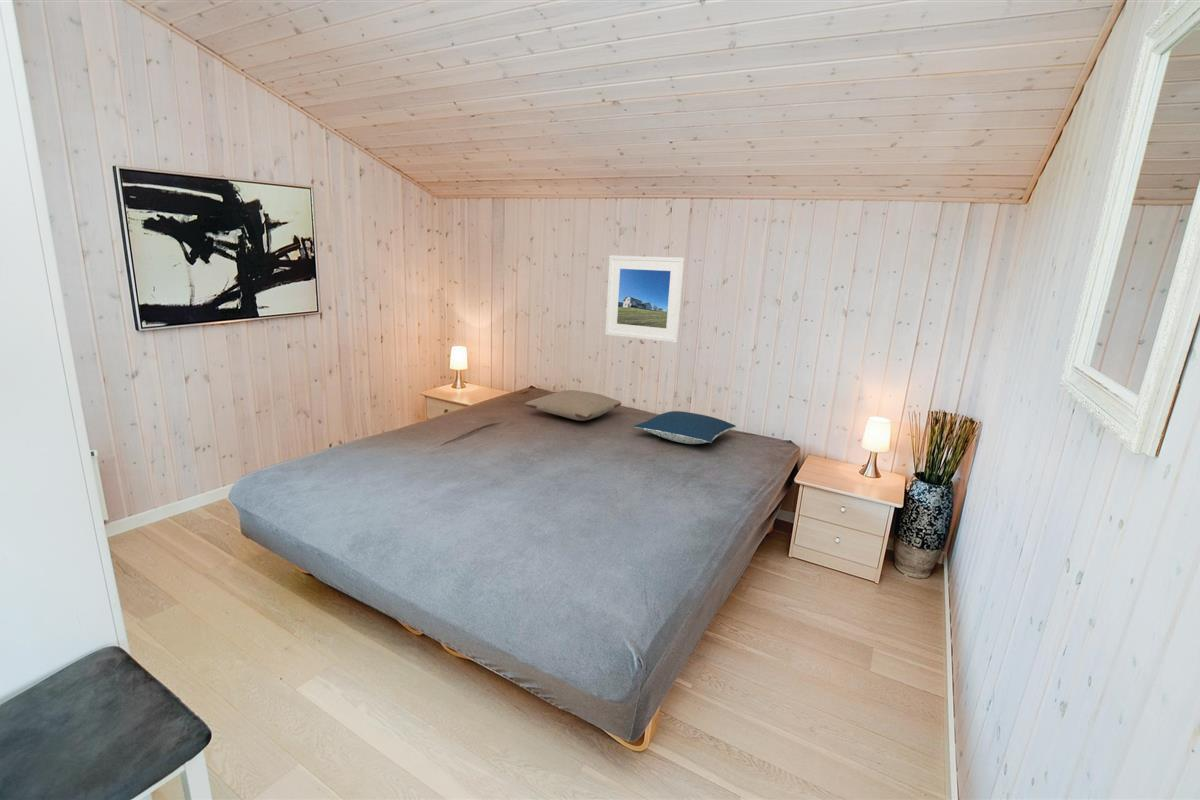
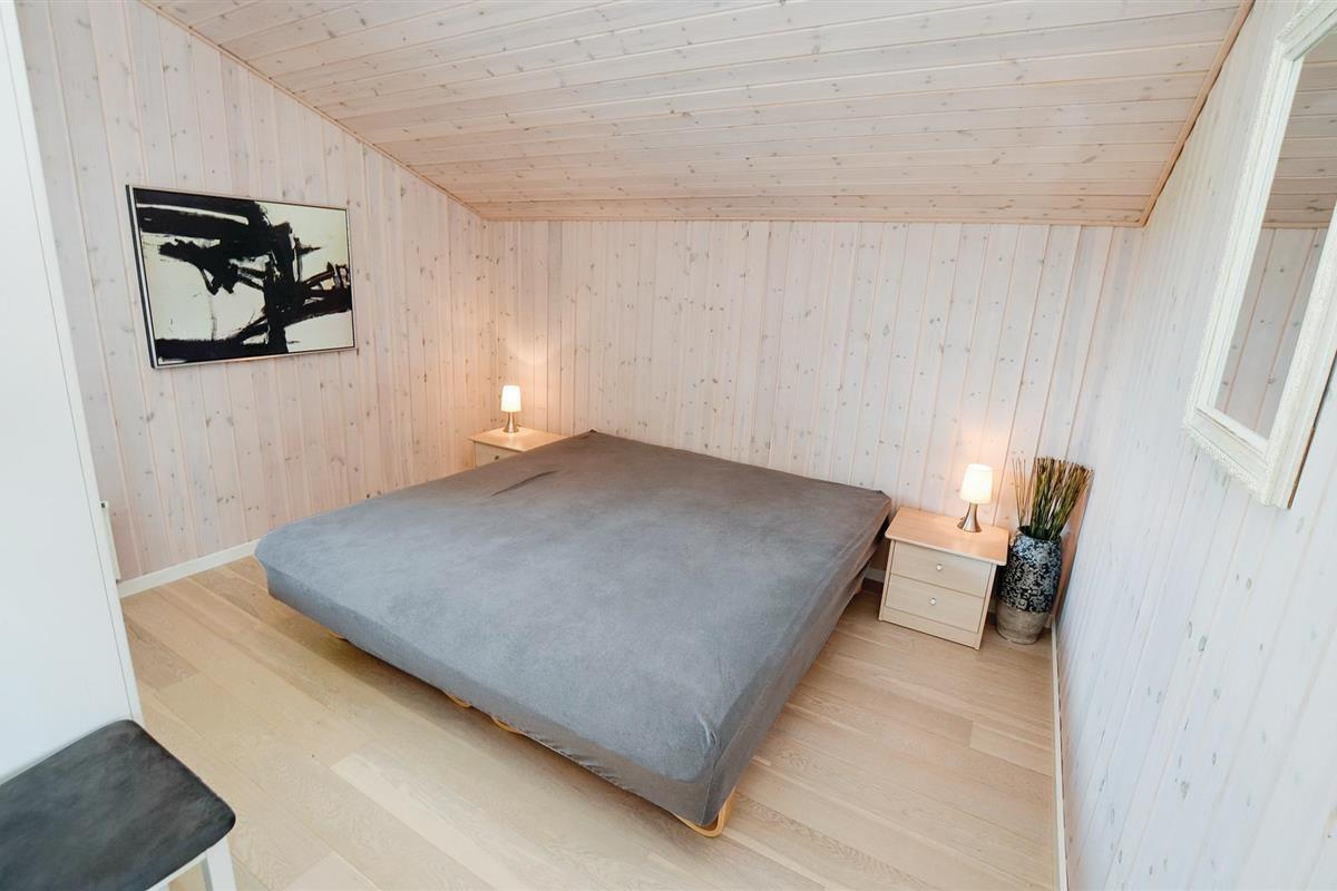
- pillow [524,389,622,422]
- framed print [604,254,686,344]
- pillow [633,410,737,445]
